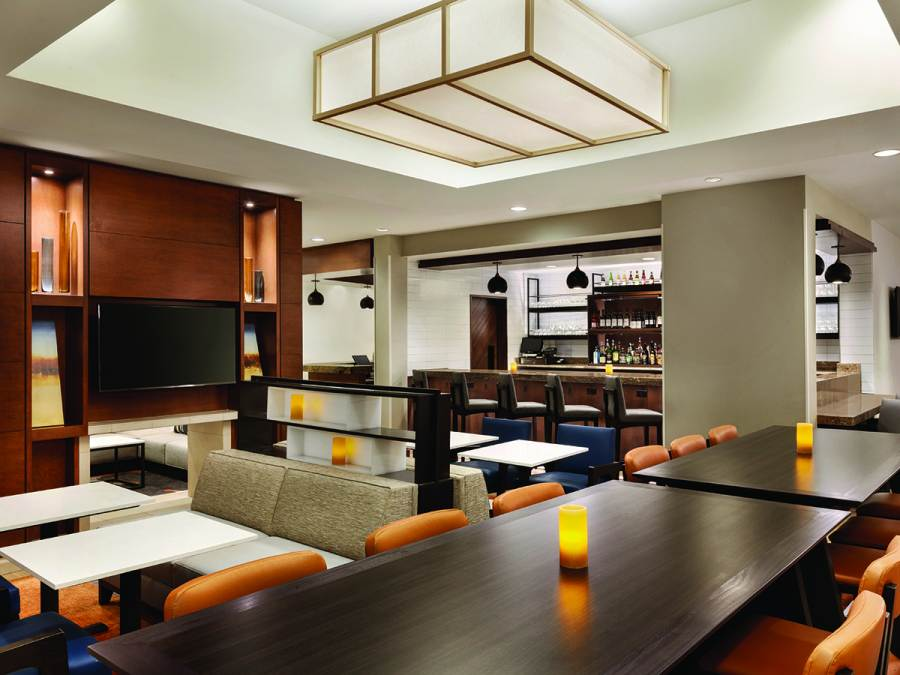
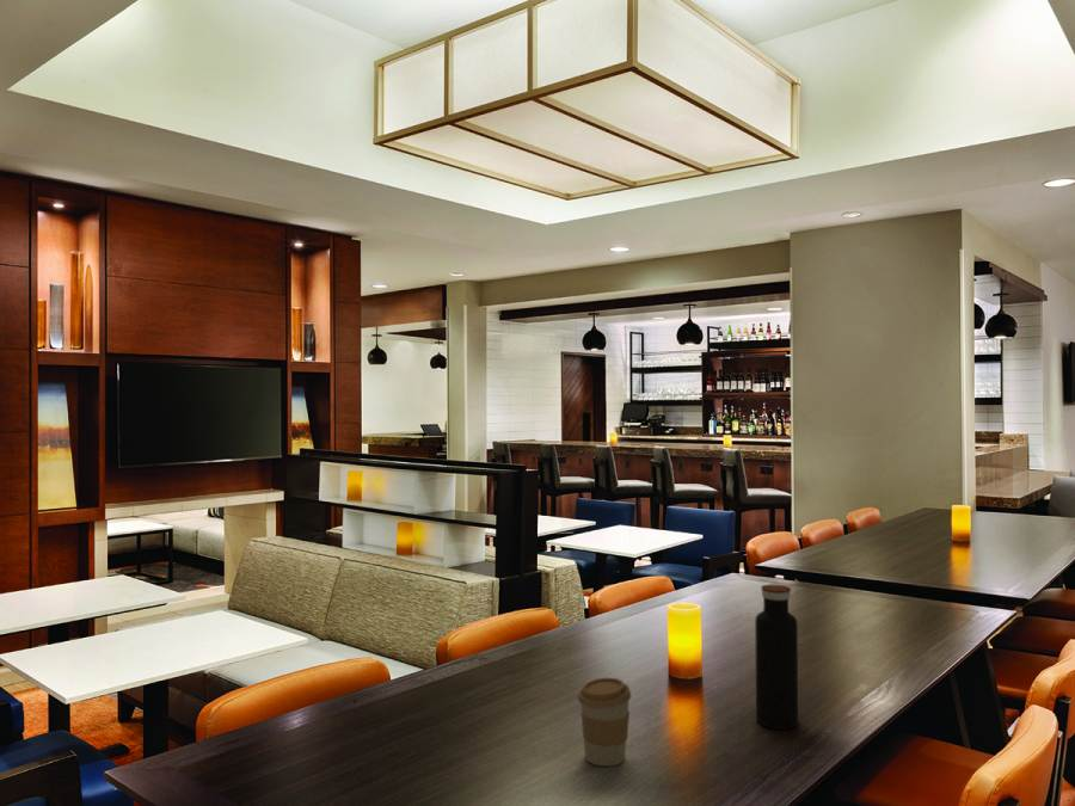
+ water bottle [754,583,799,731]
+ coffee cup [577,677,632,767]
